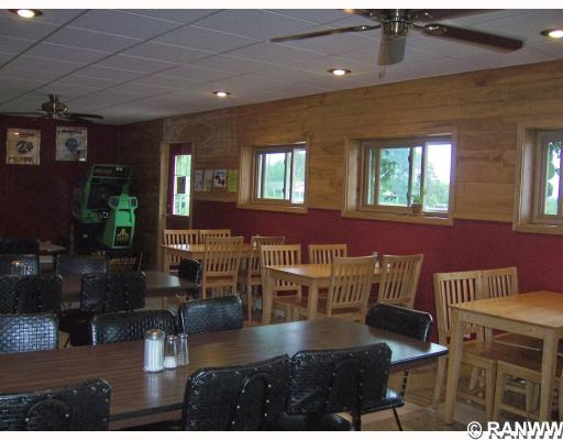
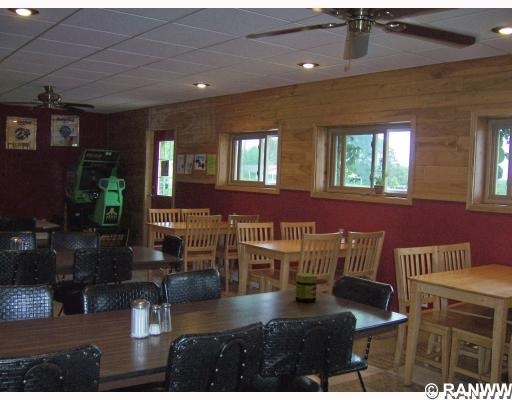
+ jar [294,272,318,303]
